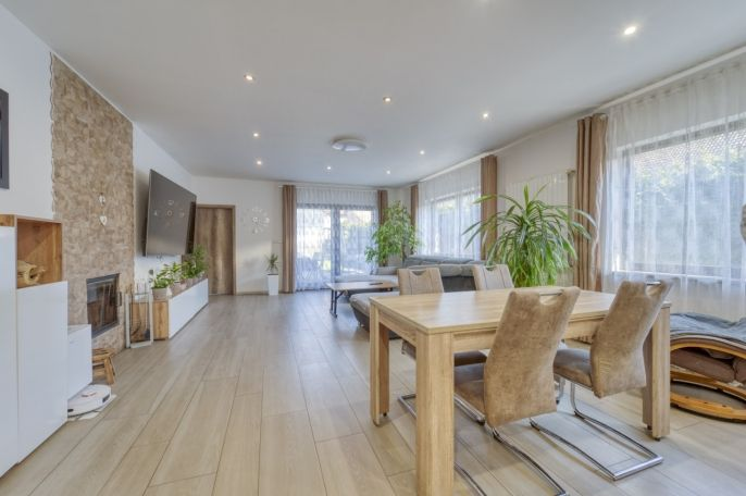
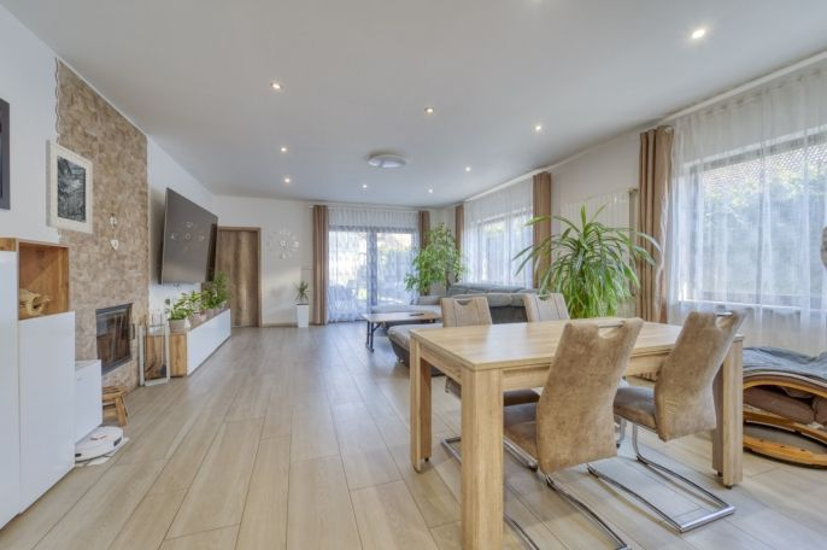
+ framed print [45,139,94,235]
